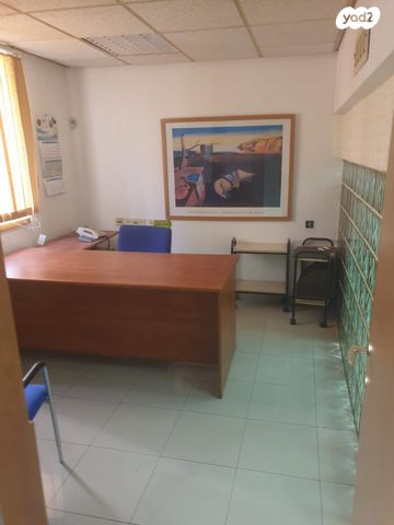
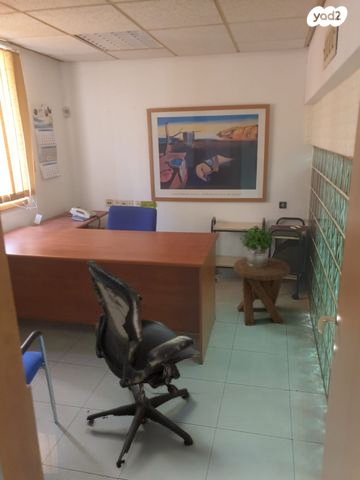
+ music stool [233,257,291,327]
+ office chair [86,259,202,469]
+ potted plant [239,225,274,267]
